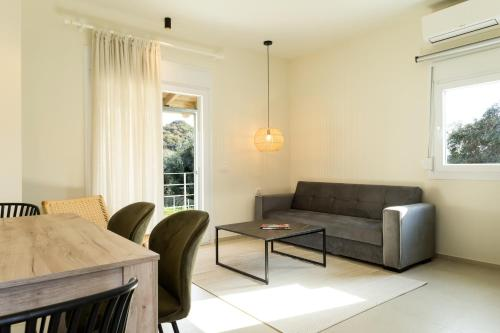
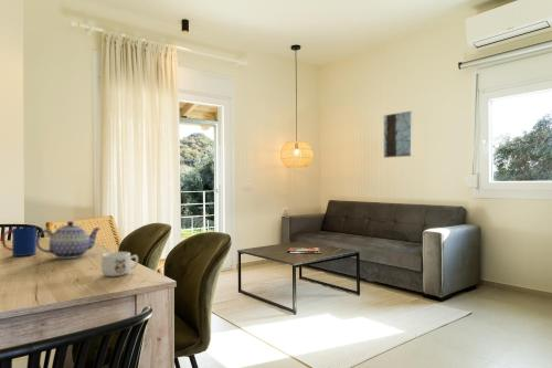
+ mug [0,225,38,257]
+ teapot [36,220,102,260]
+ mug [100,251,139,277]
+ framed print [383,109,414,159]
